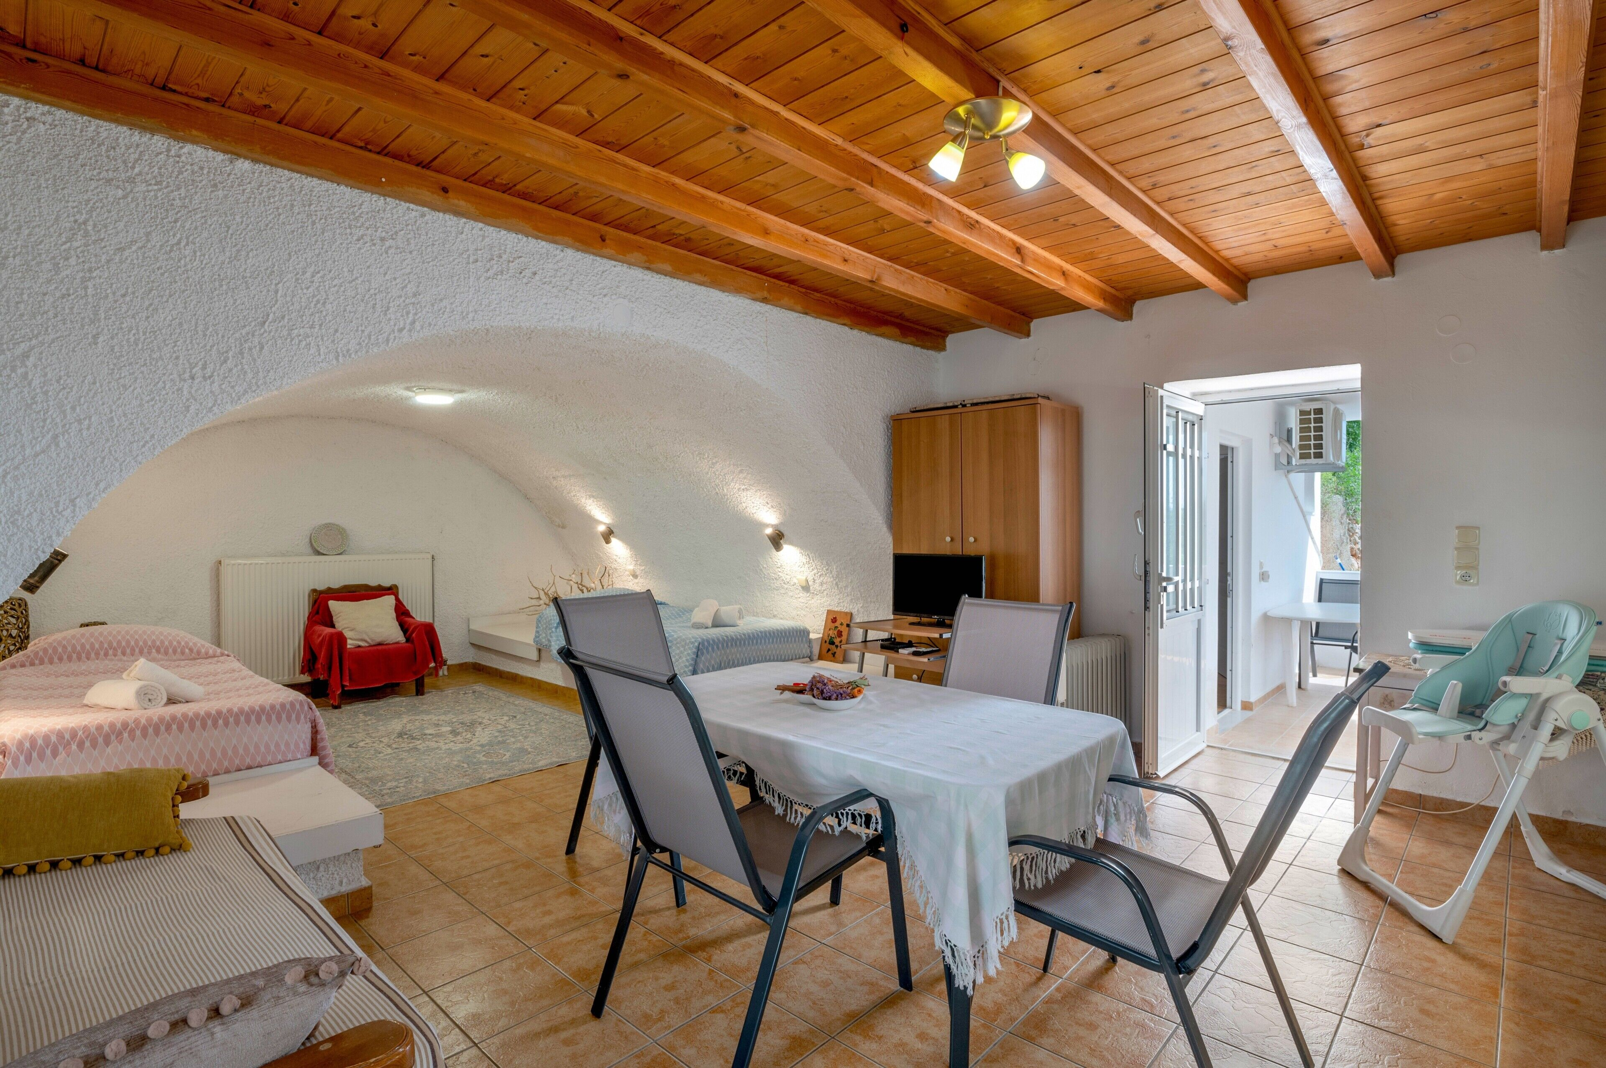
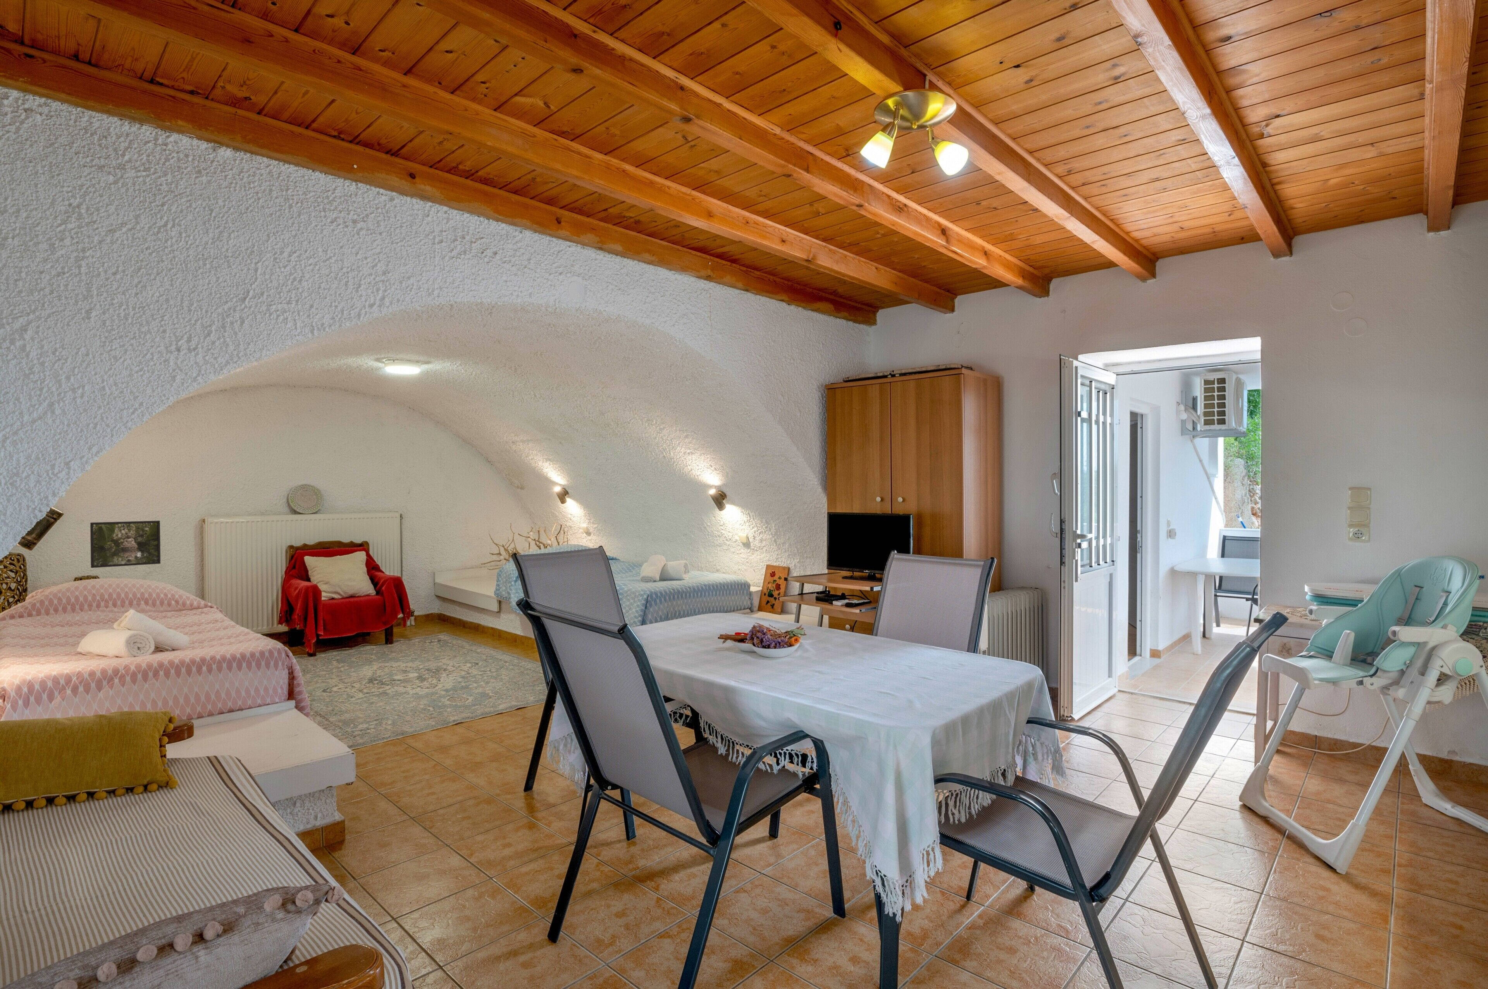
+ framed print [89,520,161,568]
